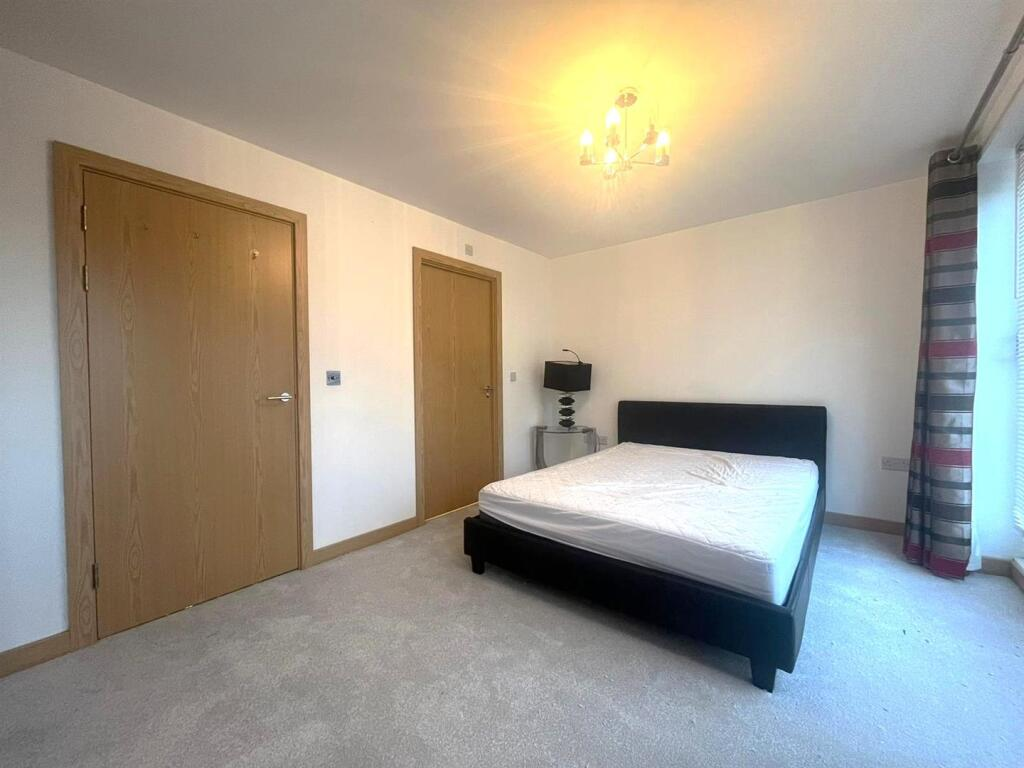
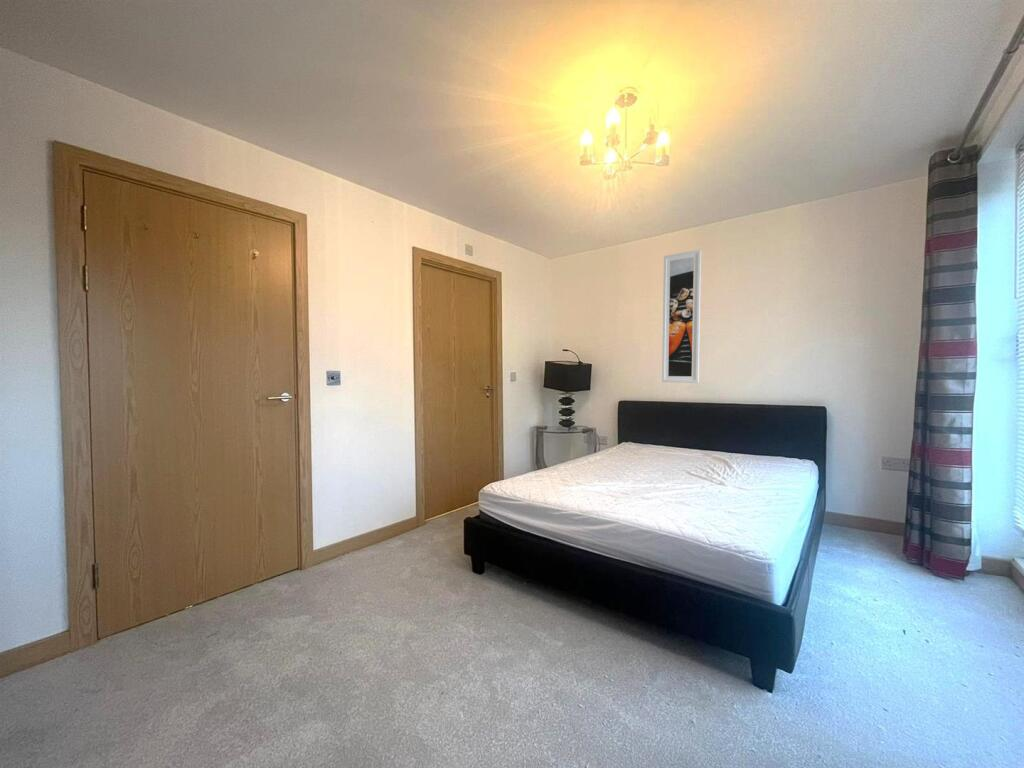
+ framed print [661,249,702,384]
